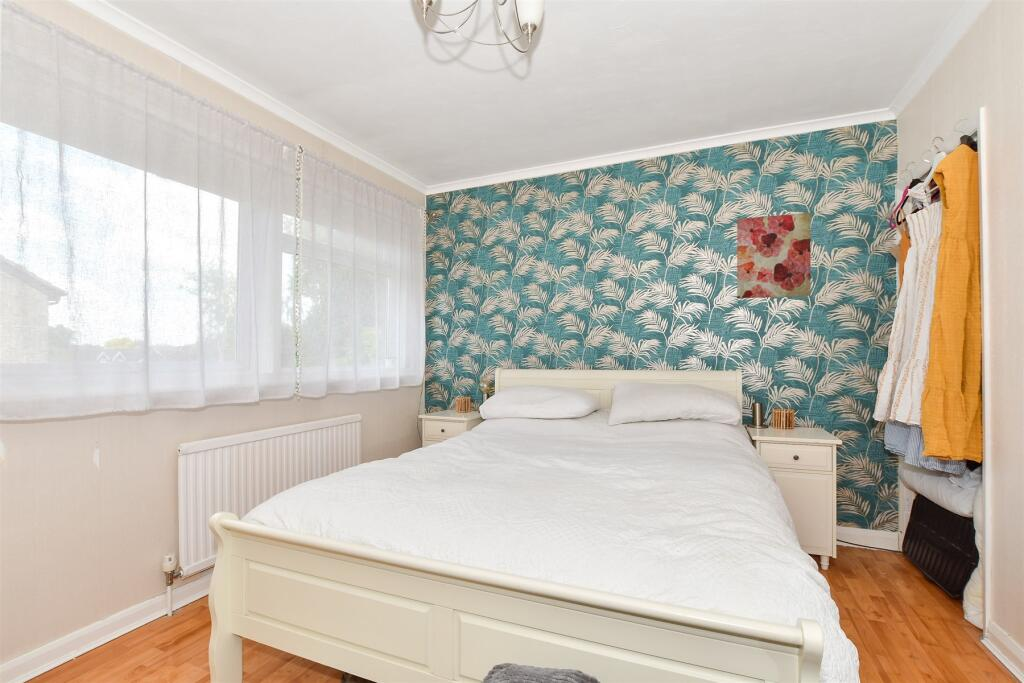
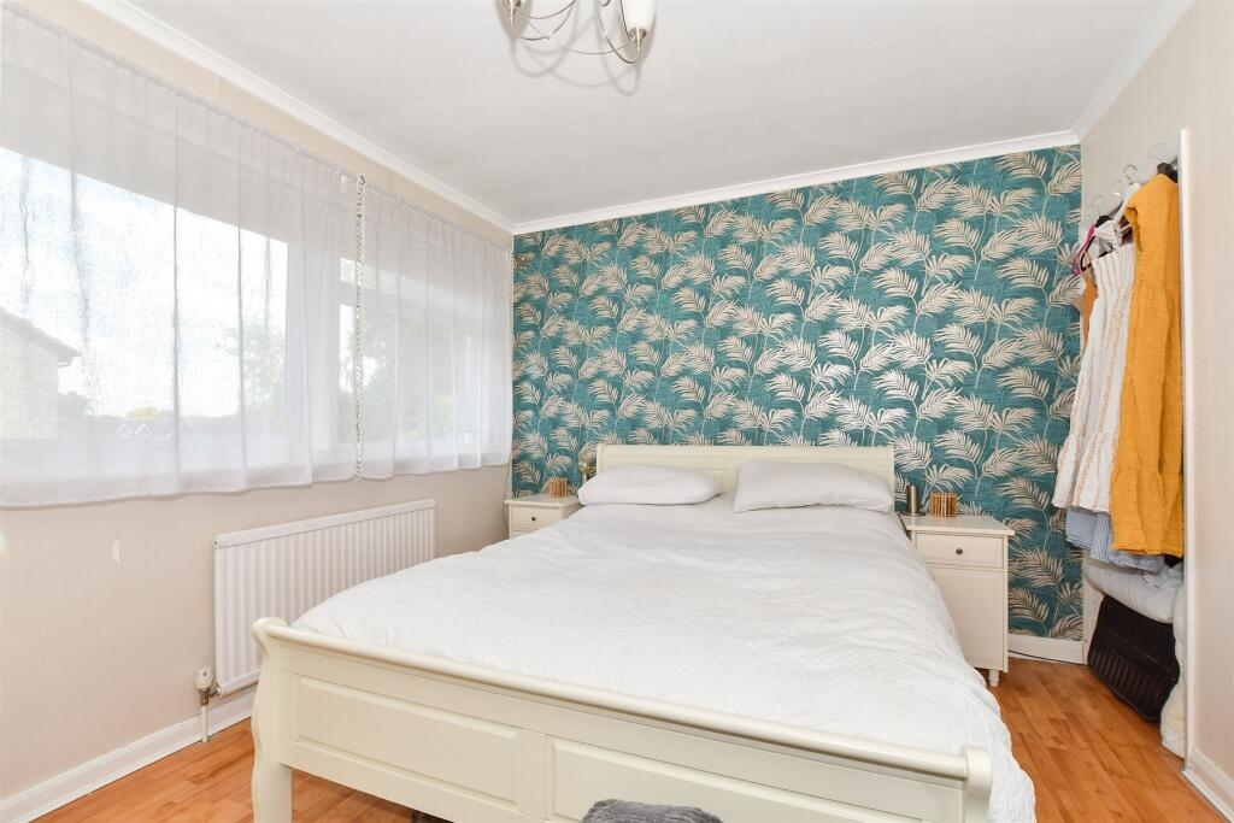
- wall art [736,212,812,299]
